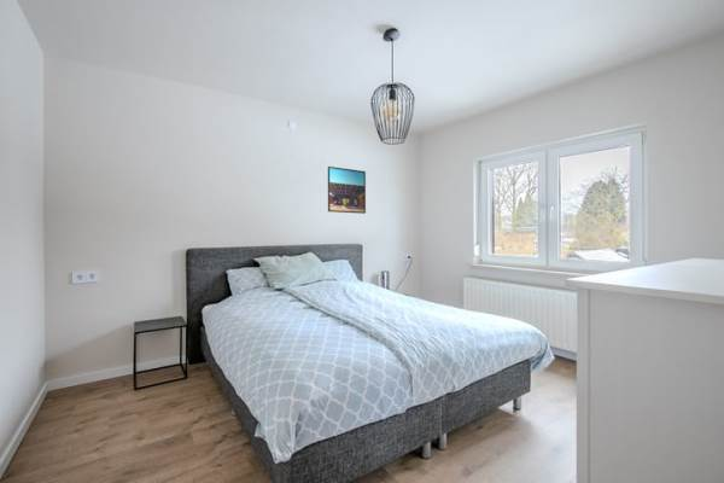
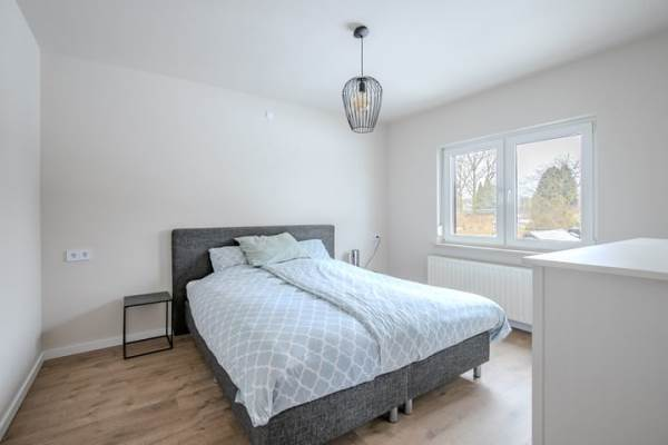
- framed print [327,165,367,215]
